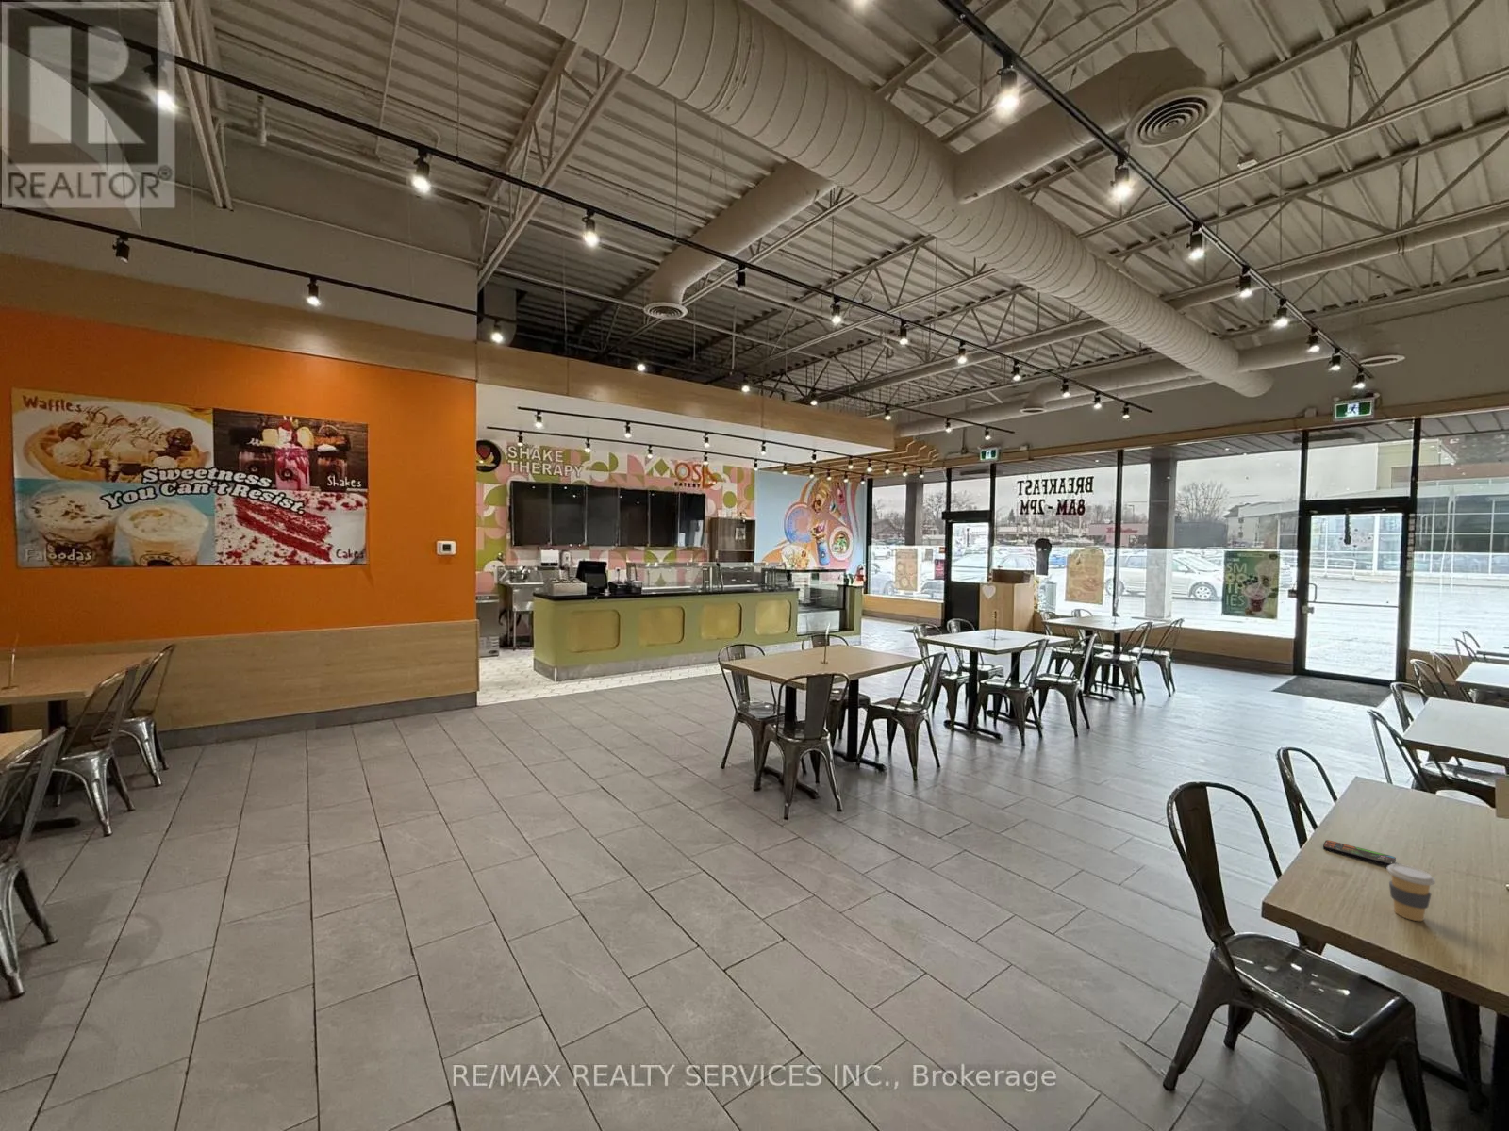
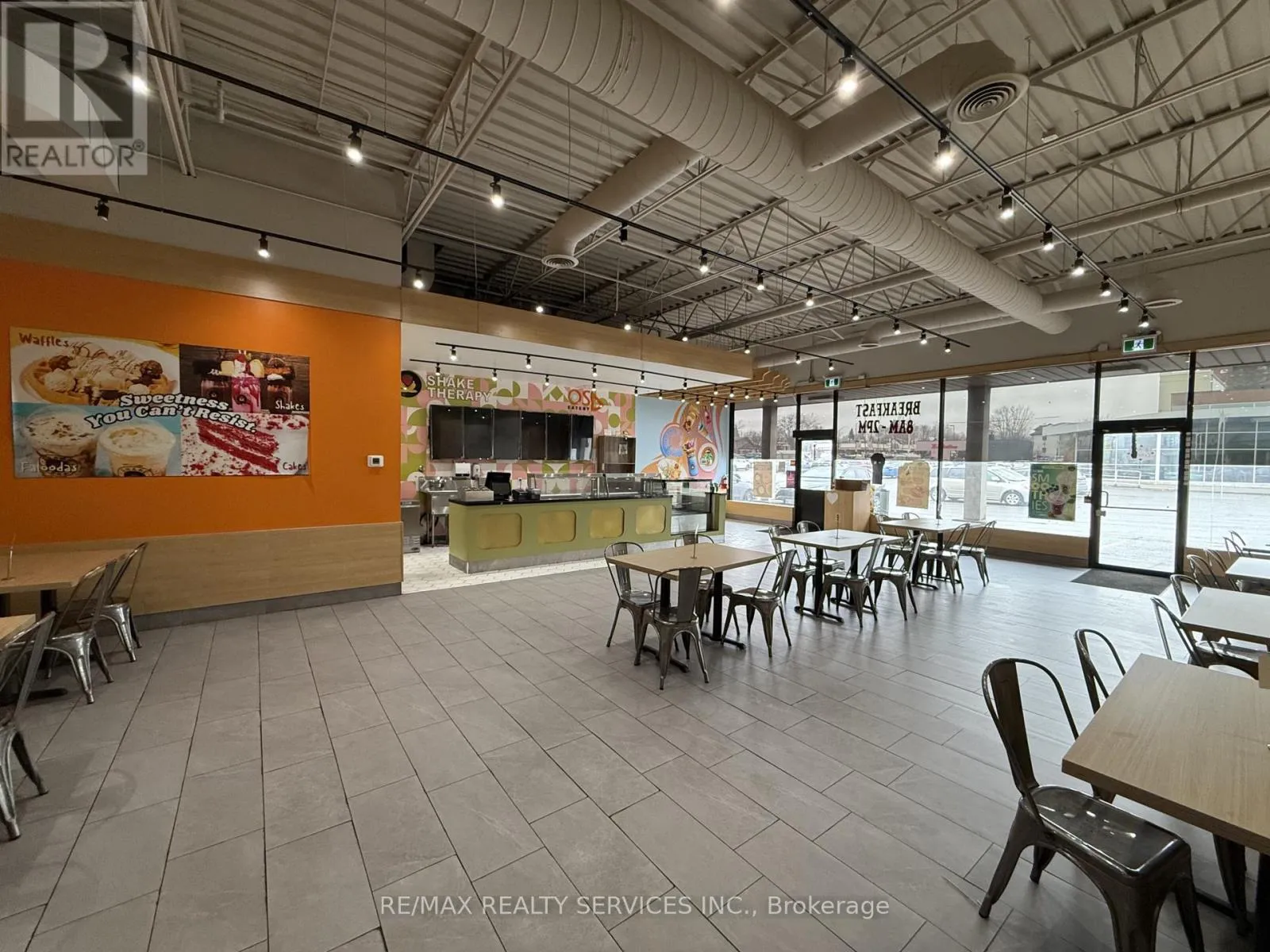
- coffee cup [1387,864,1437,922]
- smartphone [1322,839,1397,867]
